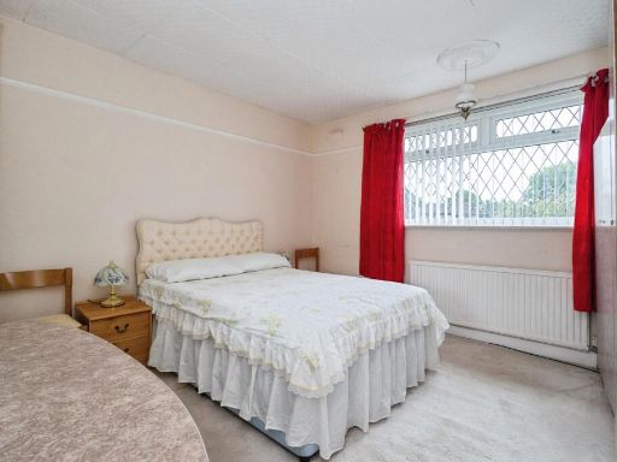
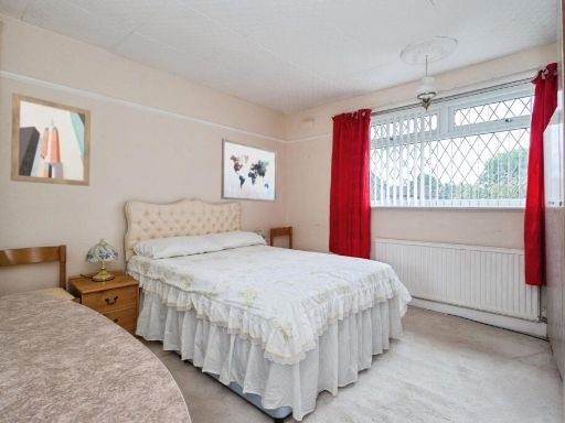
+ wall art [10,91,92,187]
+ wall art [220,138,278,204]
